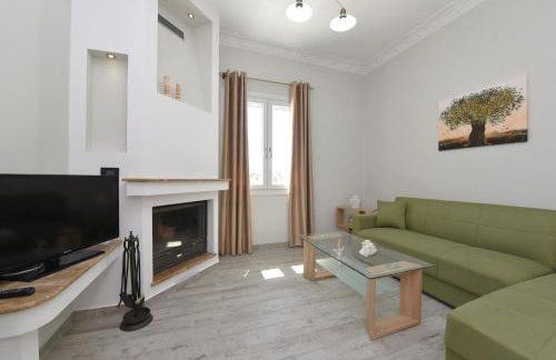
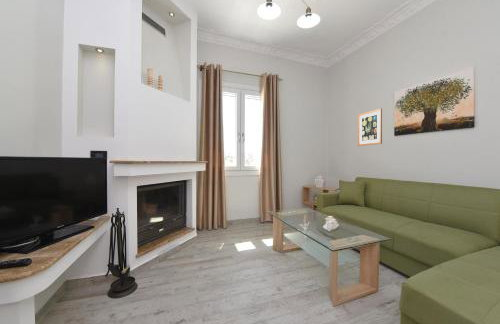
+ wall art [357,107,383,147]
